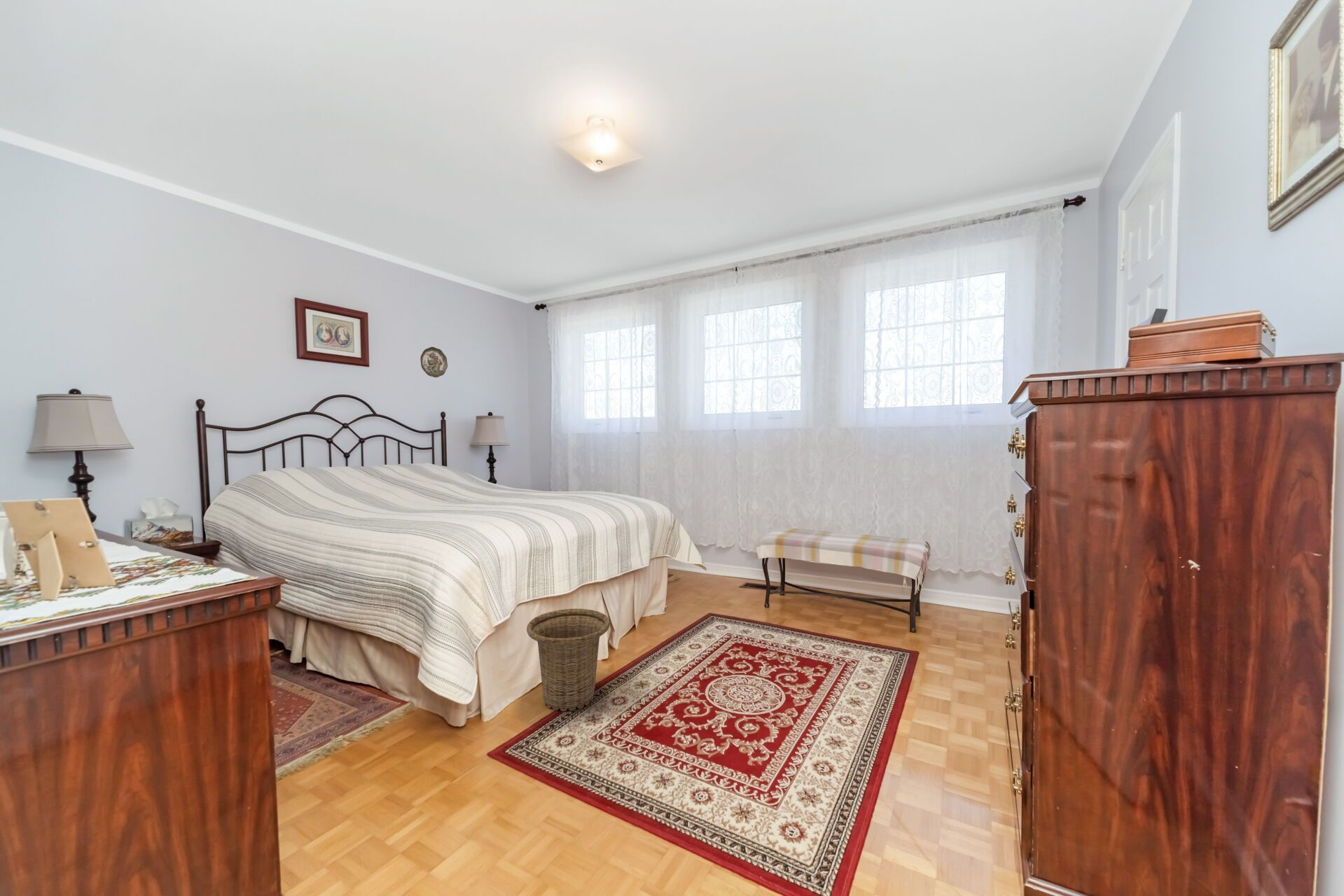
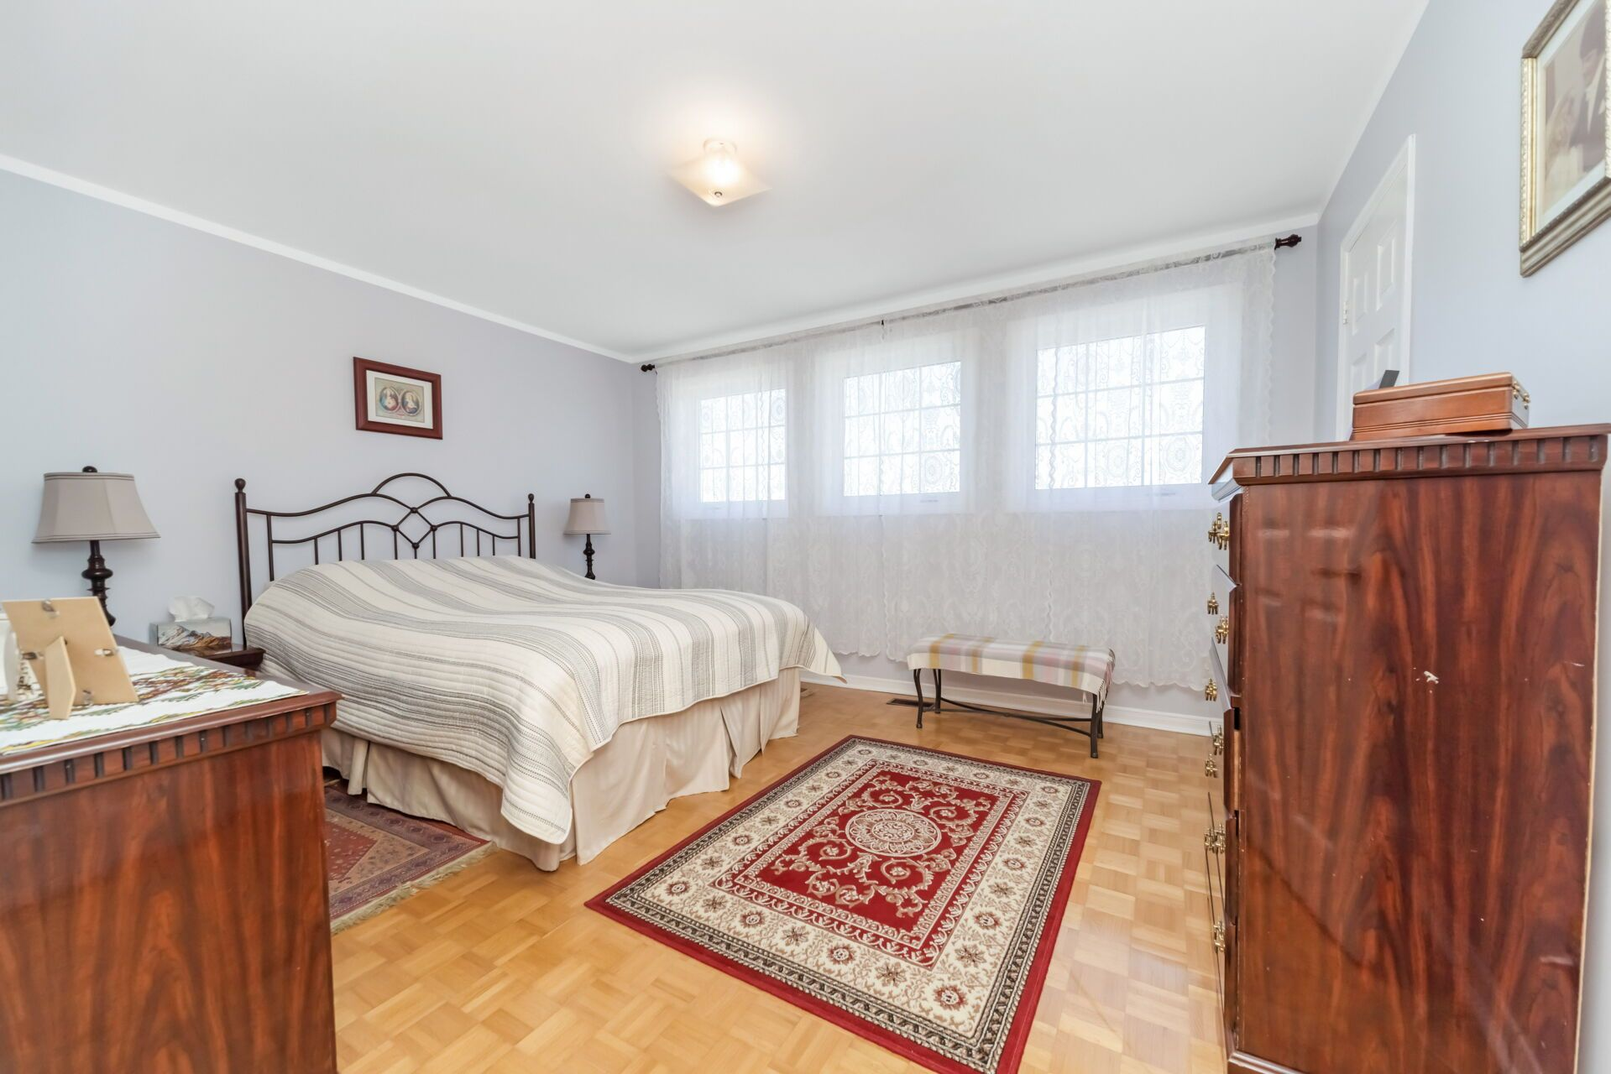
- decorative plate [420,346,448,378]
- basket [526,608,611,712]
